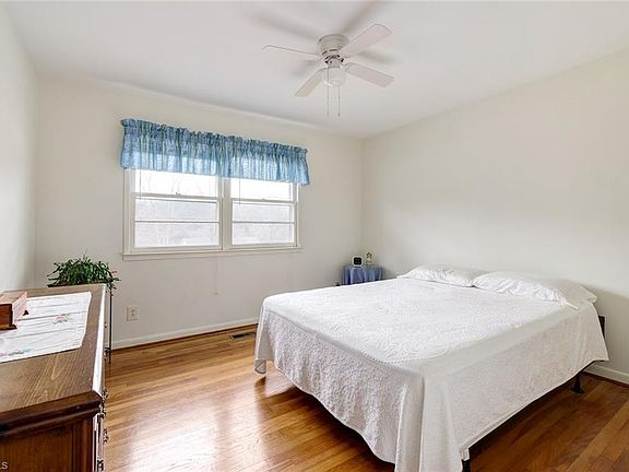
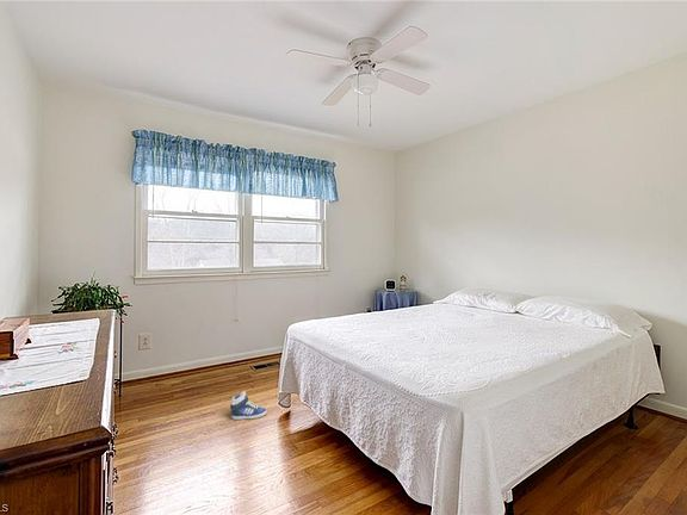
+ sneaker [229,390,267,421]
